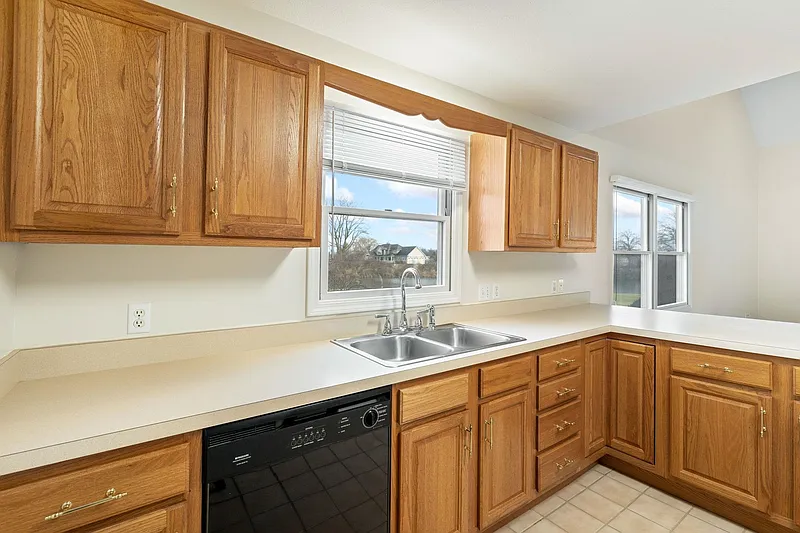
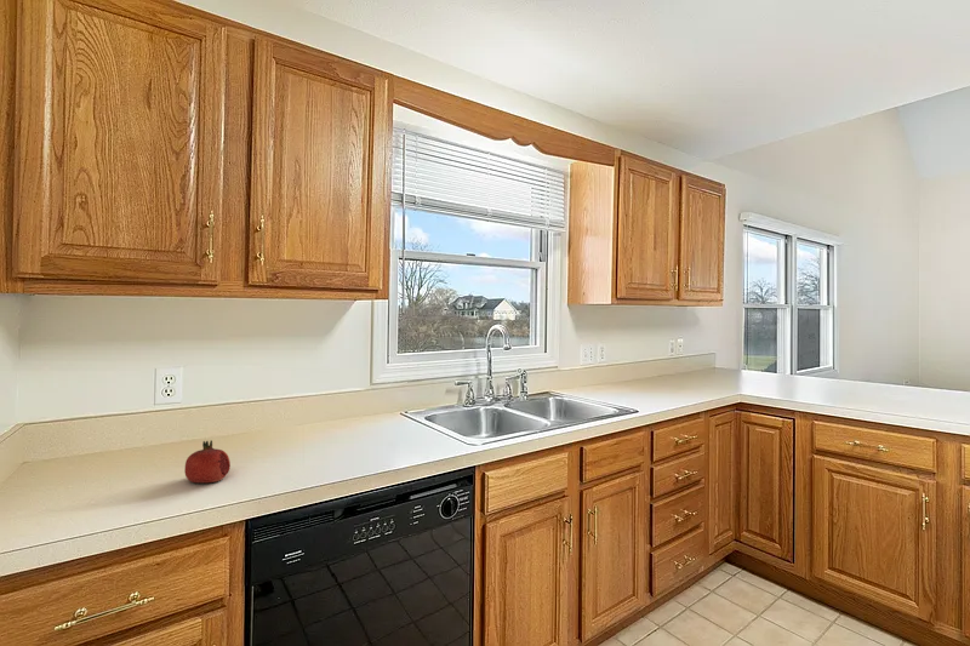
+ fruit [184,439,232,484]
